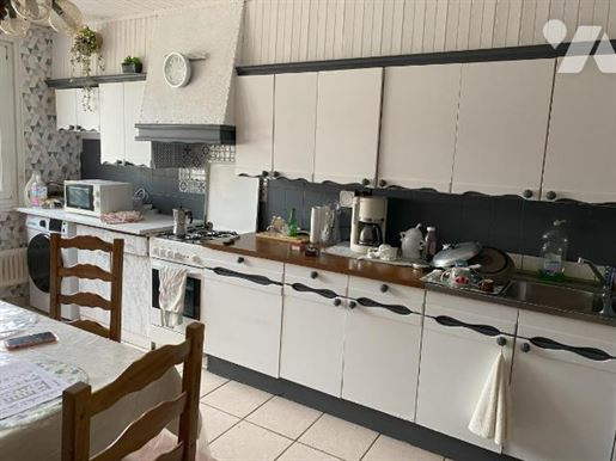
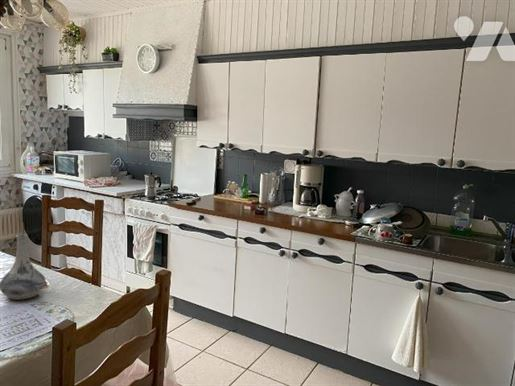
+ decorative vase [0,233,47,301]
